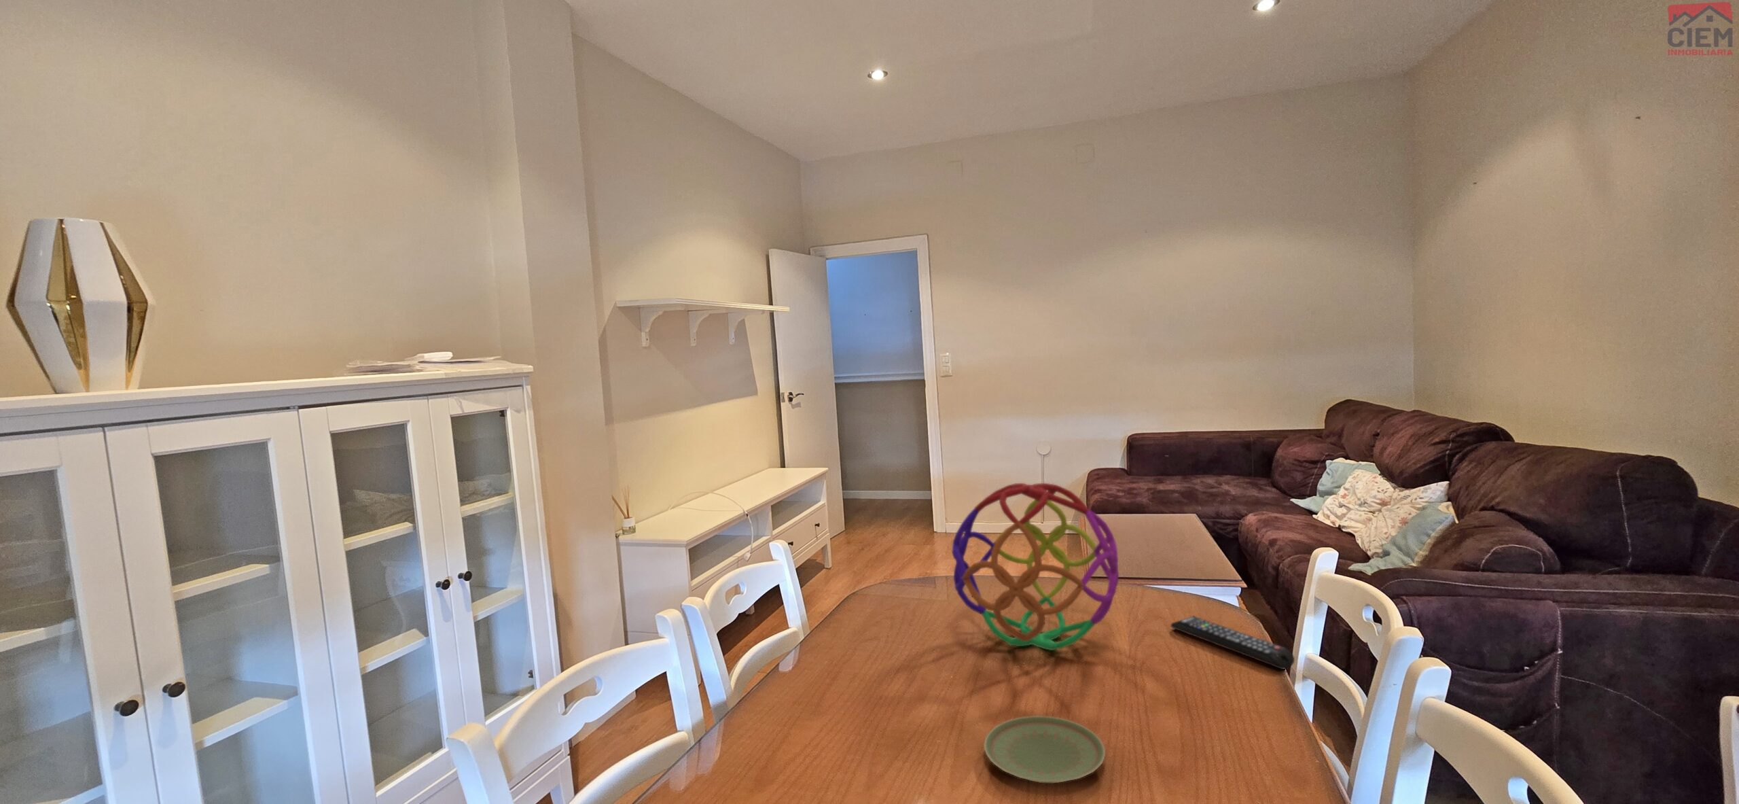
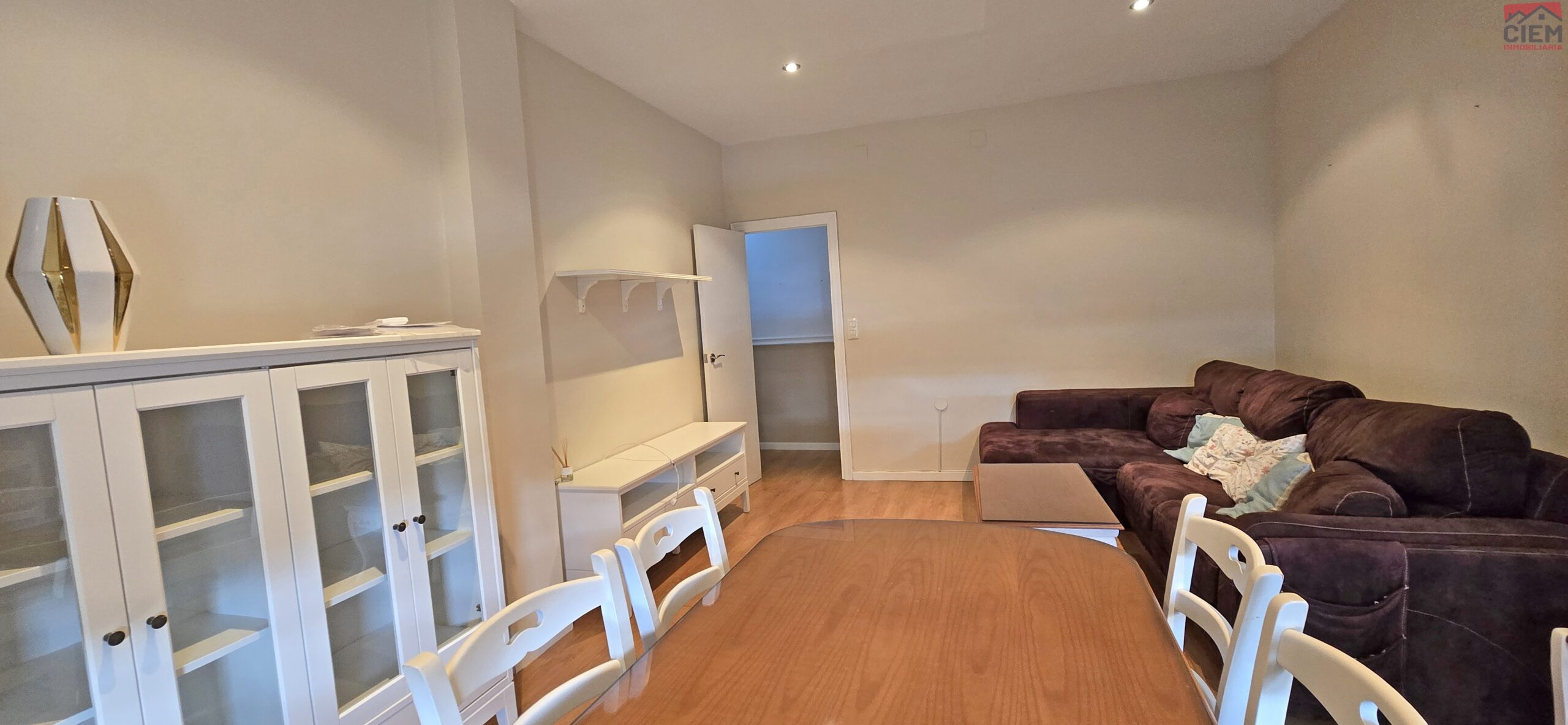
- plate [983,715,1106,784]
- decorative orb [950,482,1119,651]
- remote control [1170,615,1295,670]
